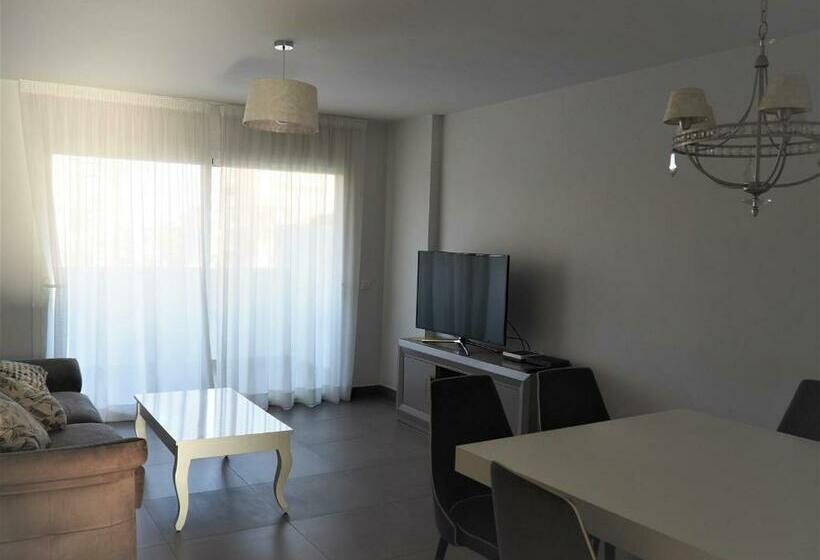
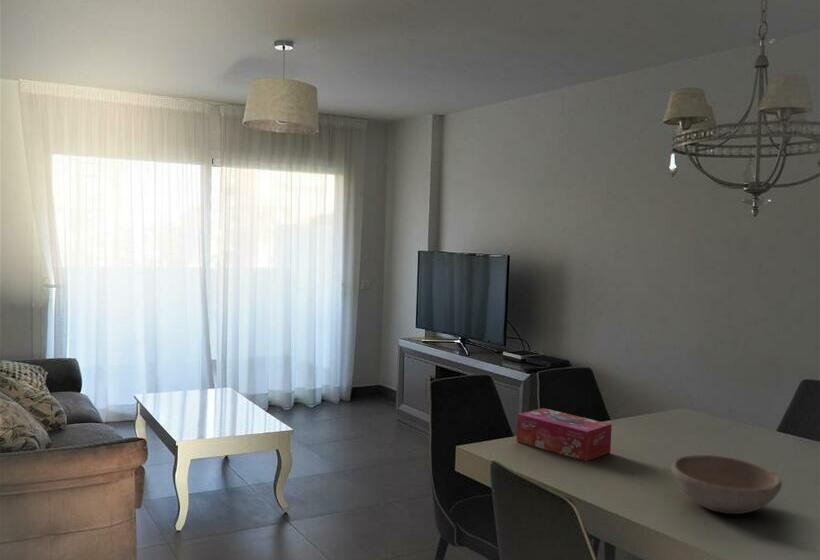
+ tissue box [516,407,613,462]
+ bowl [671,454,783,515]
